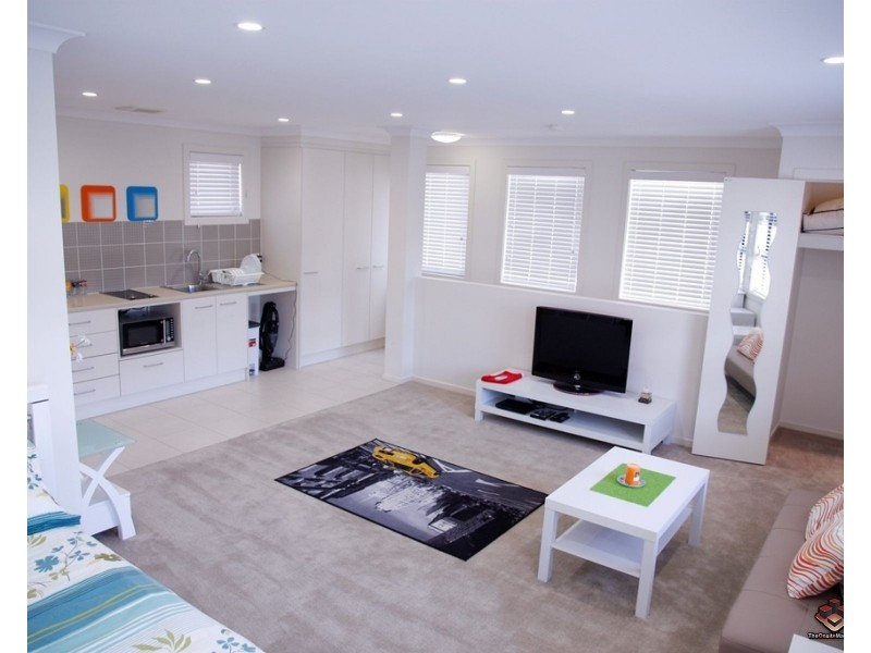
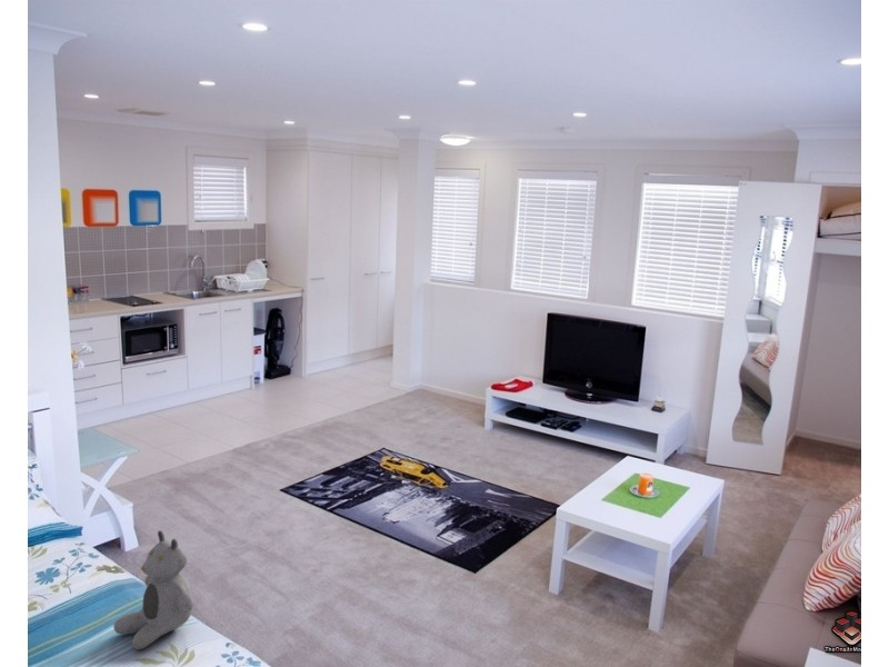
+ teddy bear [112,529,194,650]
